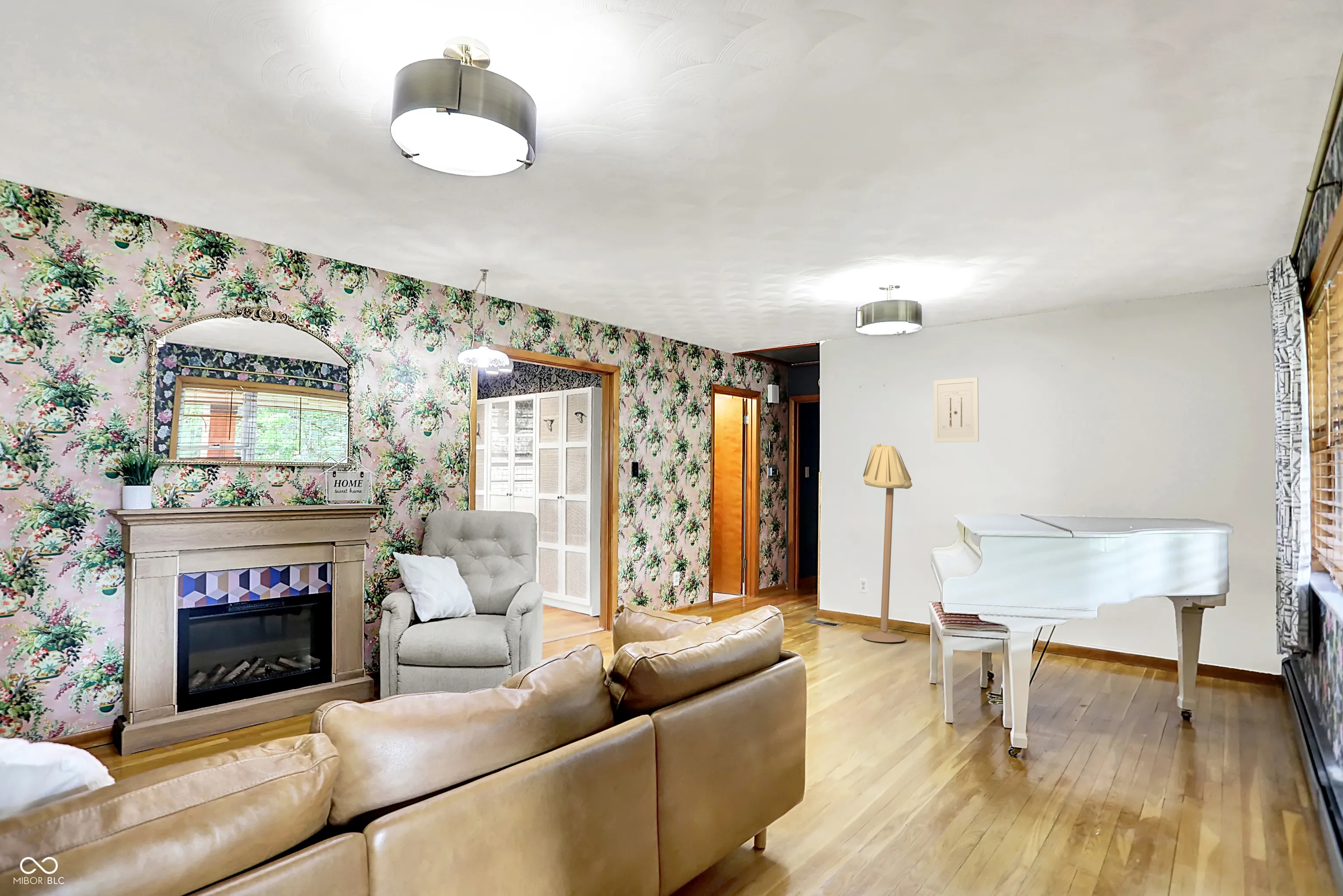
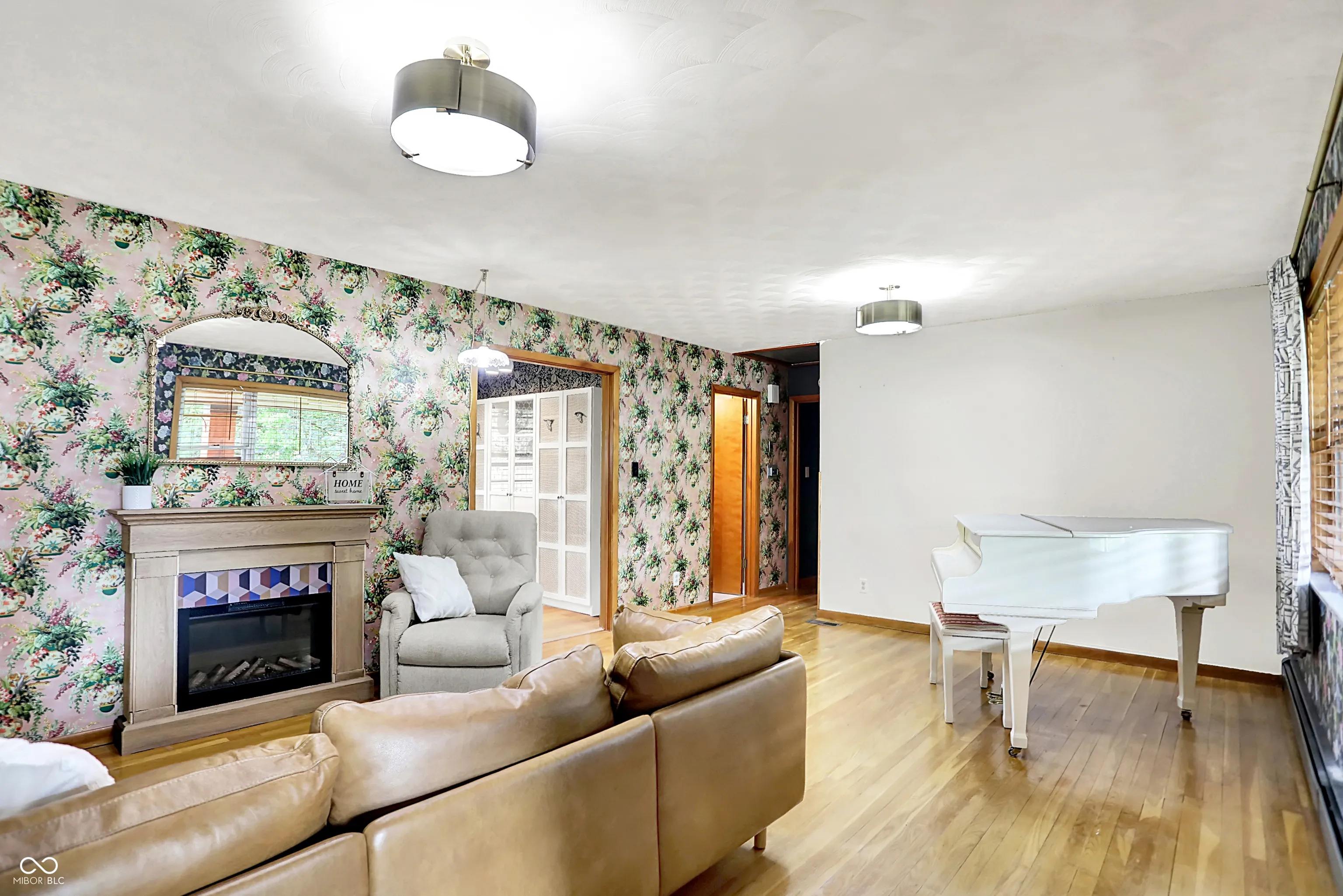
- floor lamp [862,442,913,643]
- wall art [933,377,979,443]
